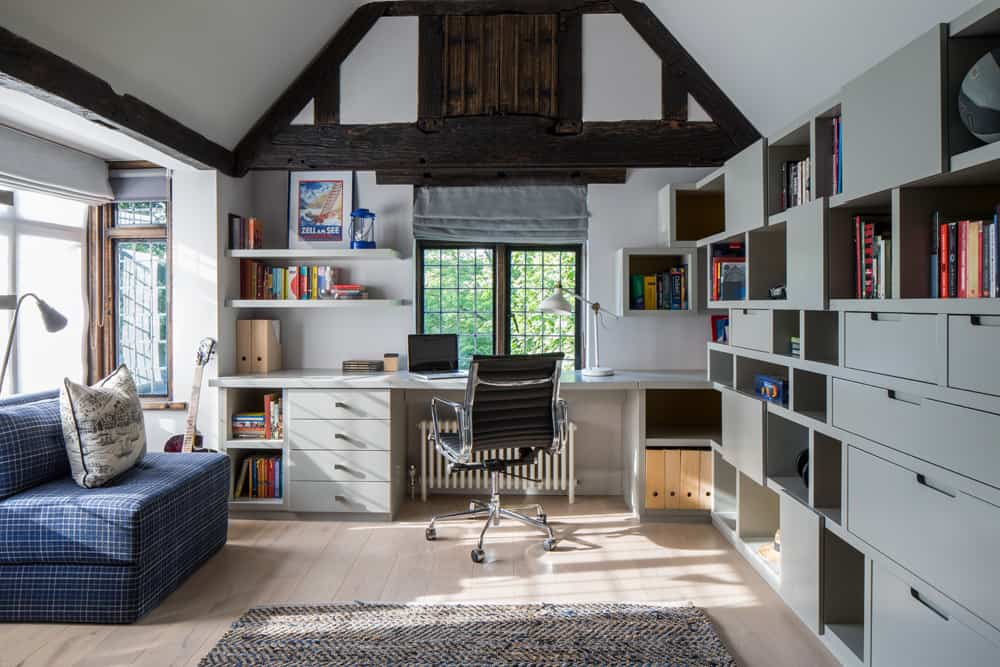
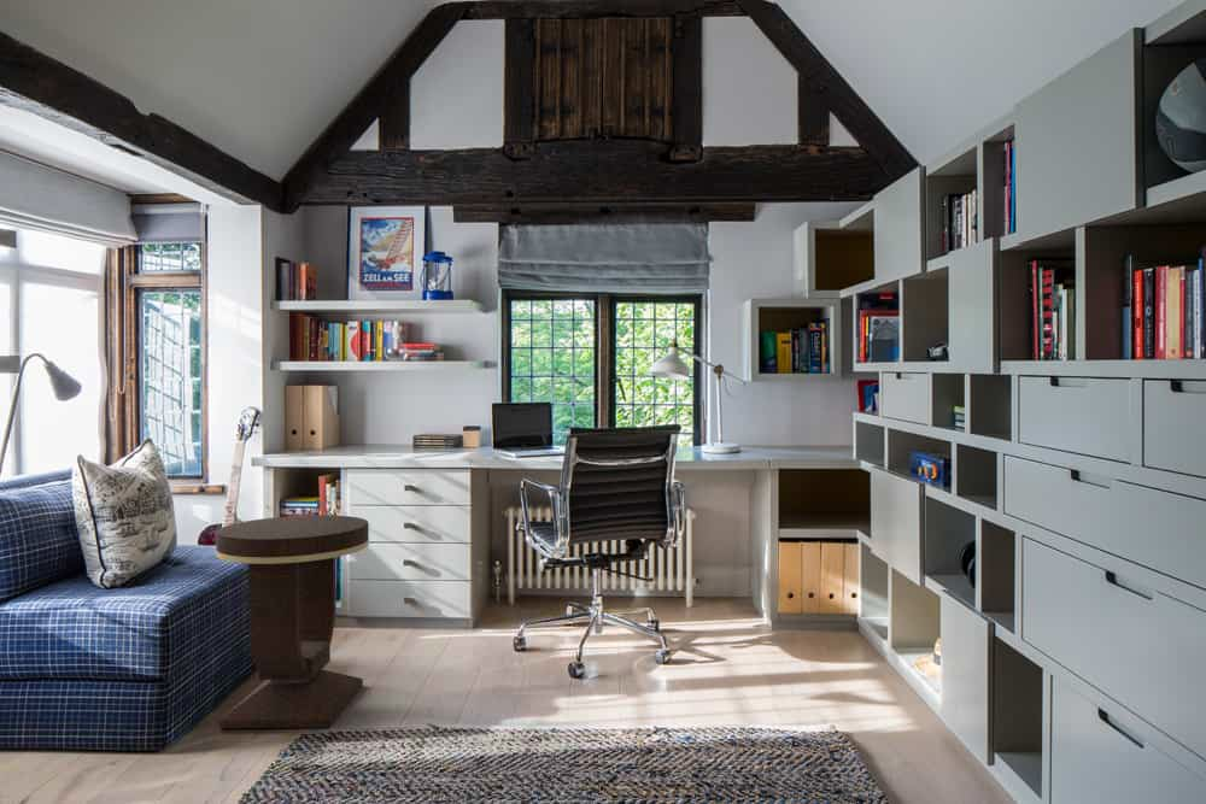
+ side table [215,513,370,729]
